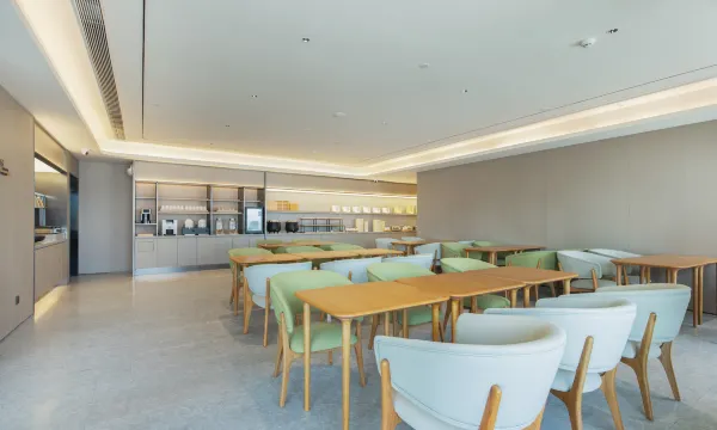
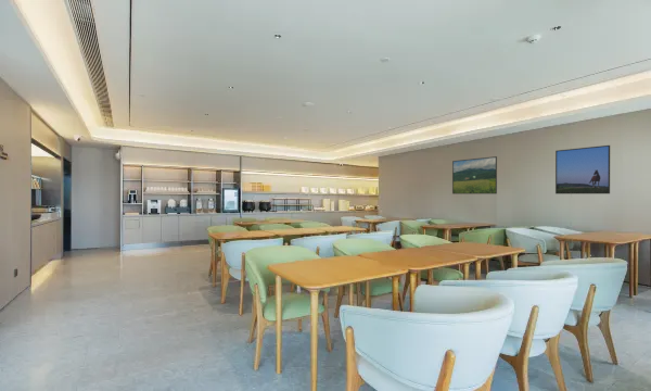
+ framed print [451,155,498,195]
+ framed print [554,144,611,194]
